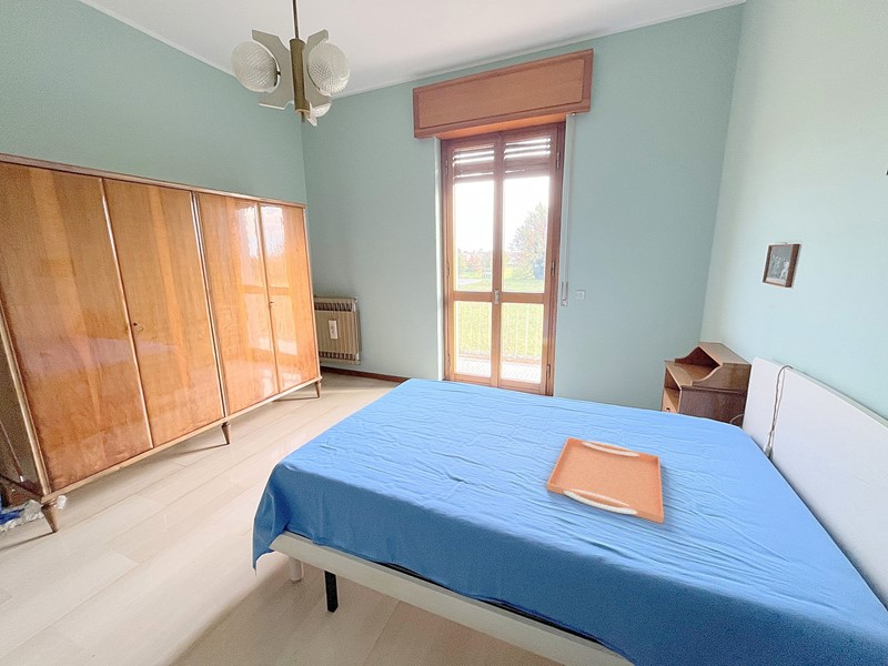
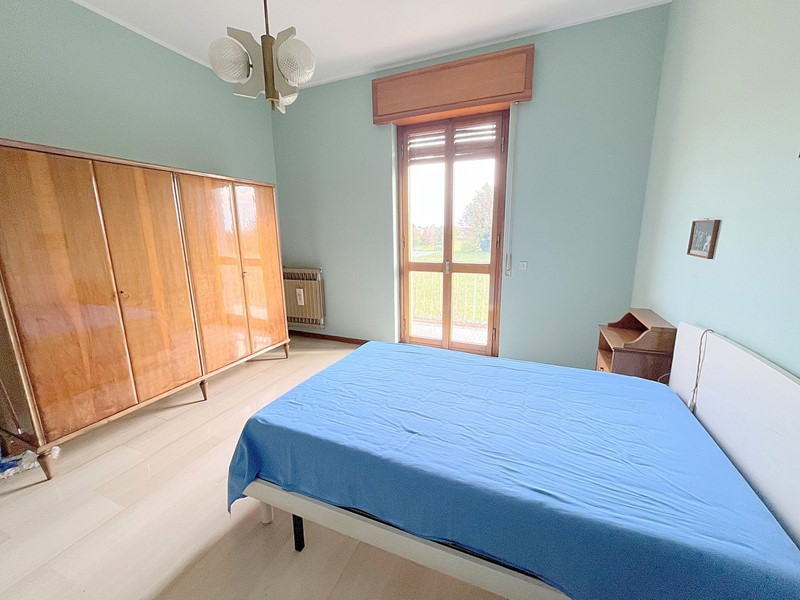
- serving tray [546,436,665,525]
